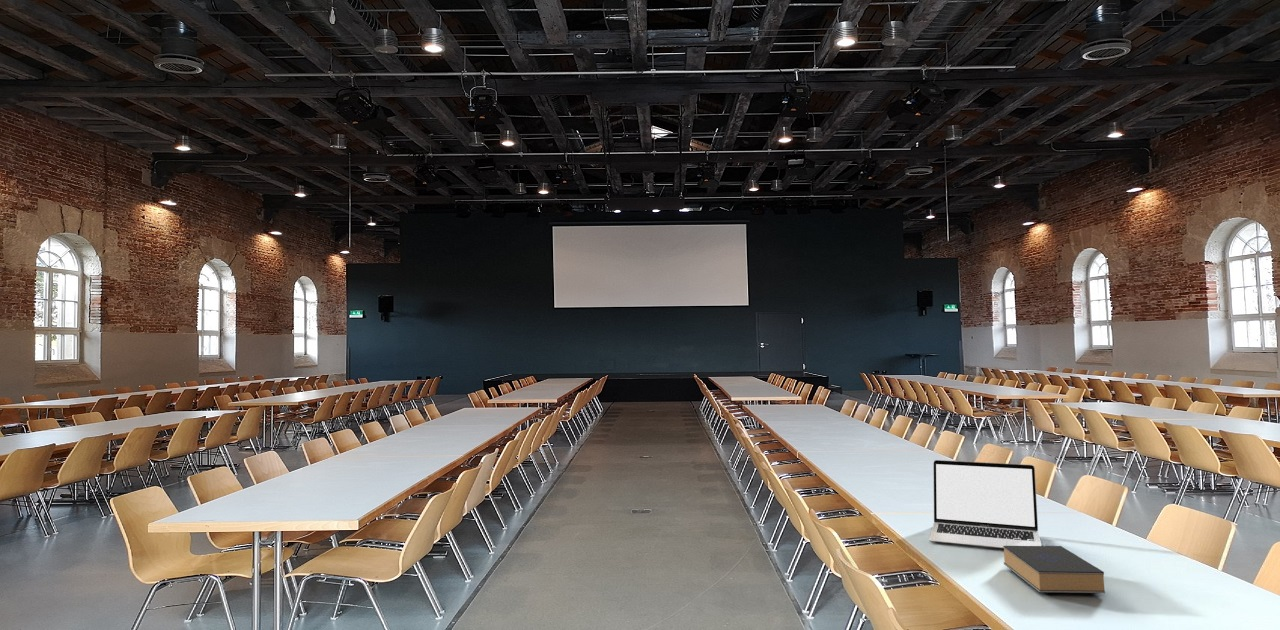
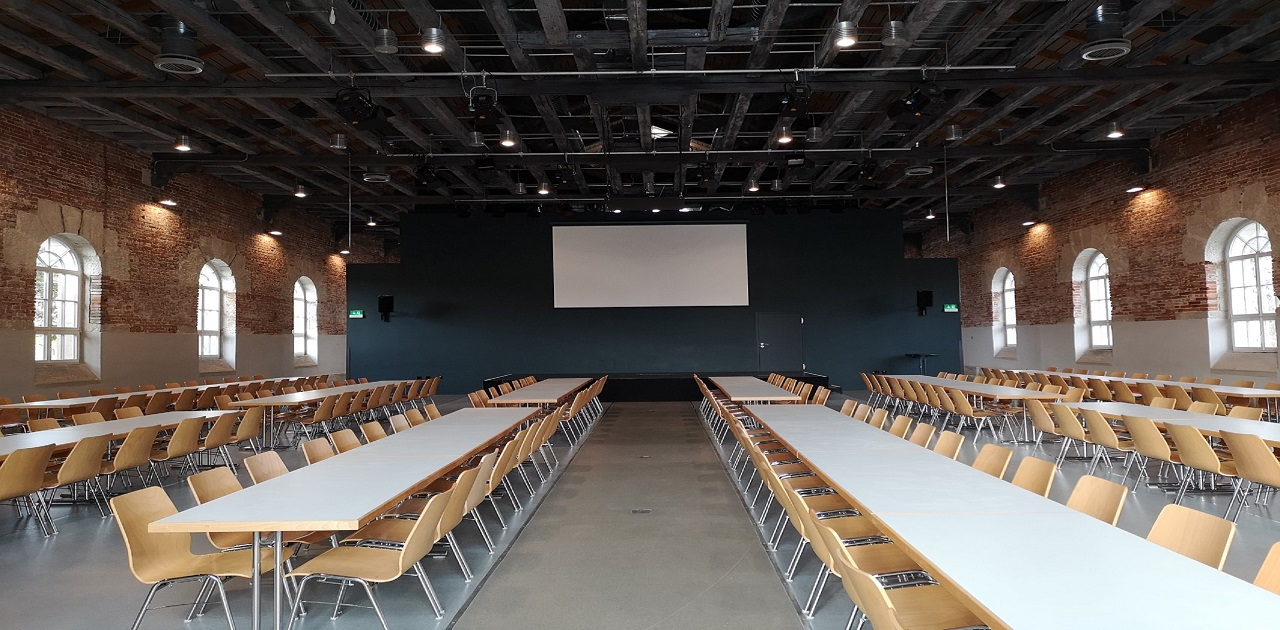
- book [1003,545,1106,595]
- laptop [928,459,1042,549]
